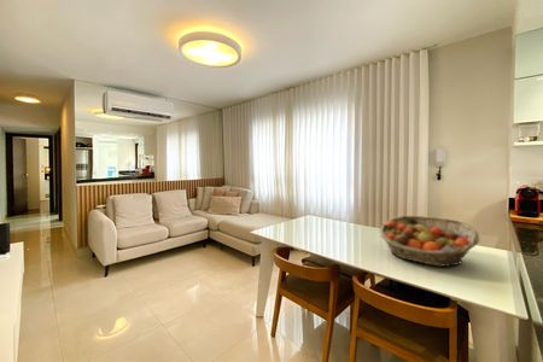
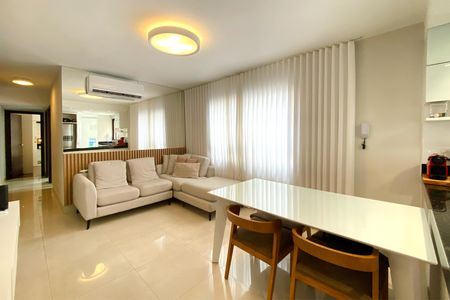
- fruit basket [378,215,480,268]
